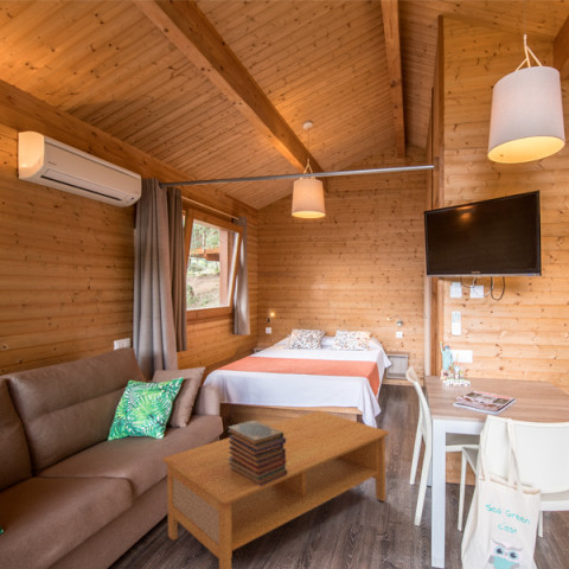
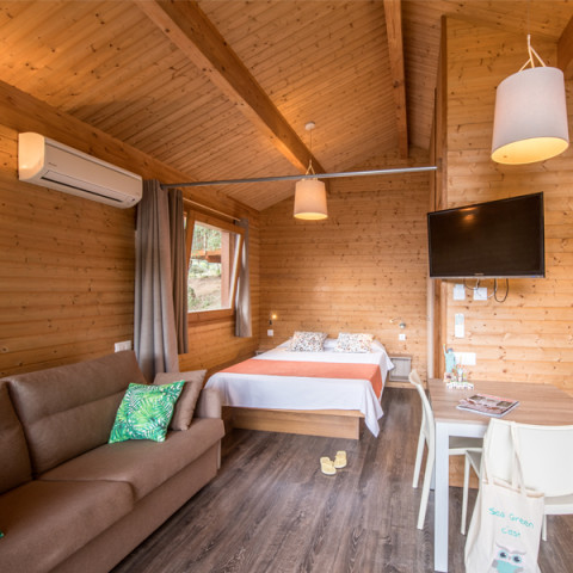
- book stack [226,418,288,486]
- coffee table [161,409,390,569]
